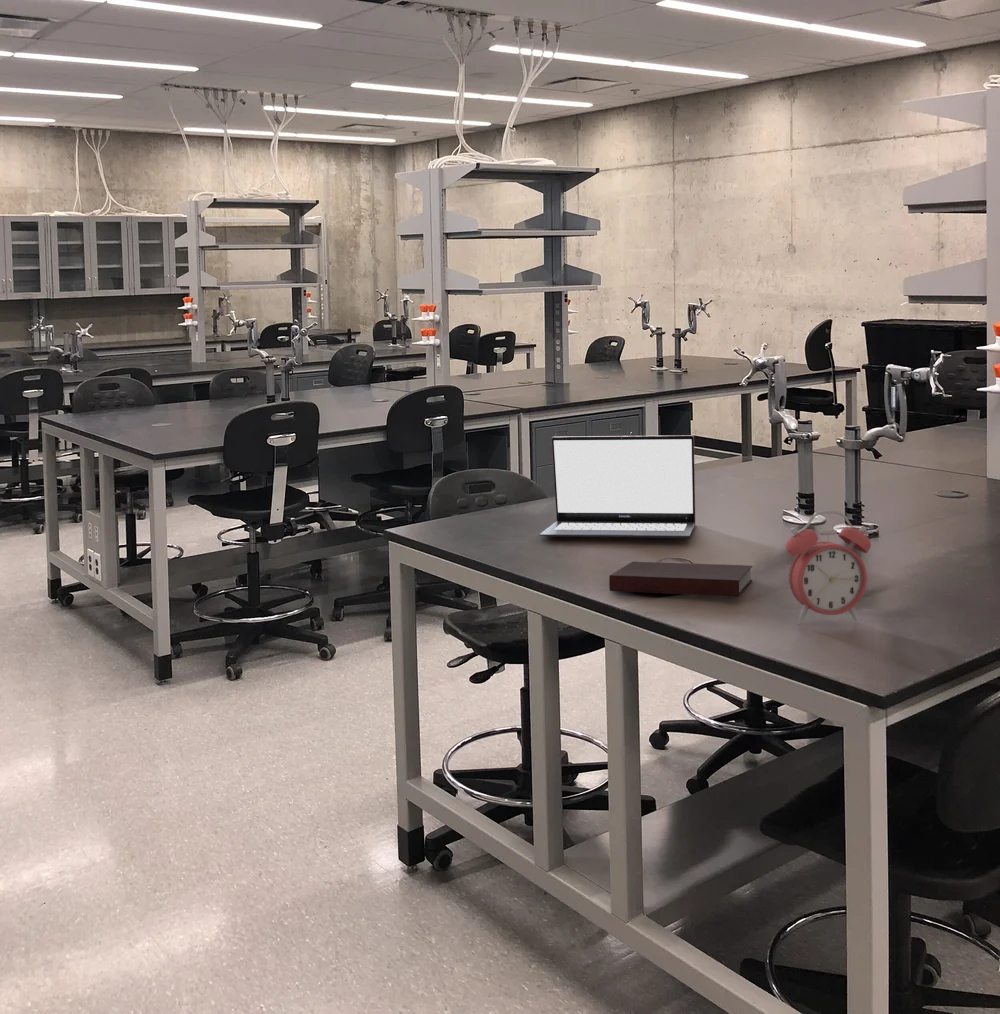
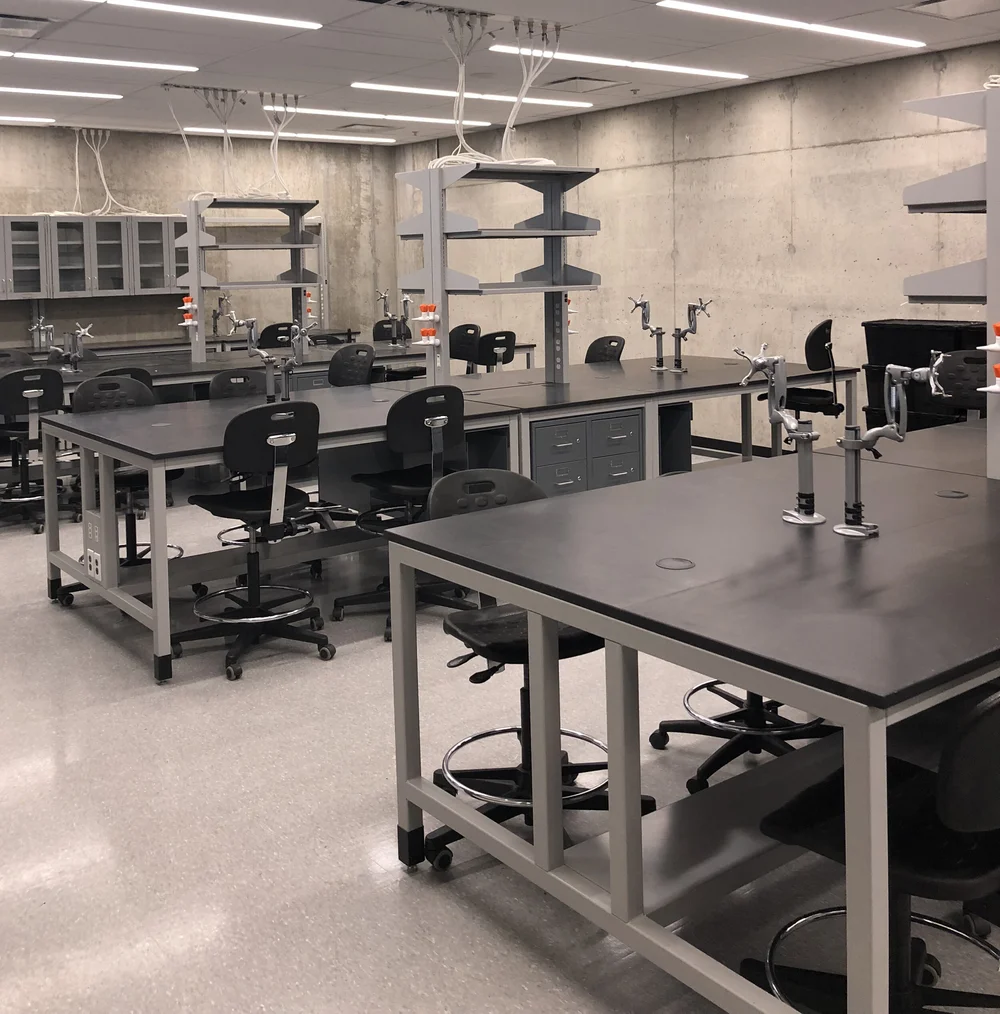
- alarm clock [785,509,872,625]
- laptop [539,434,696,539]
- notebook [608,561,754,598]
